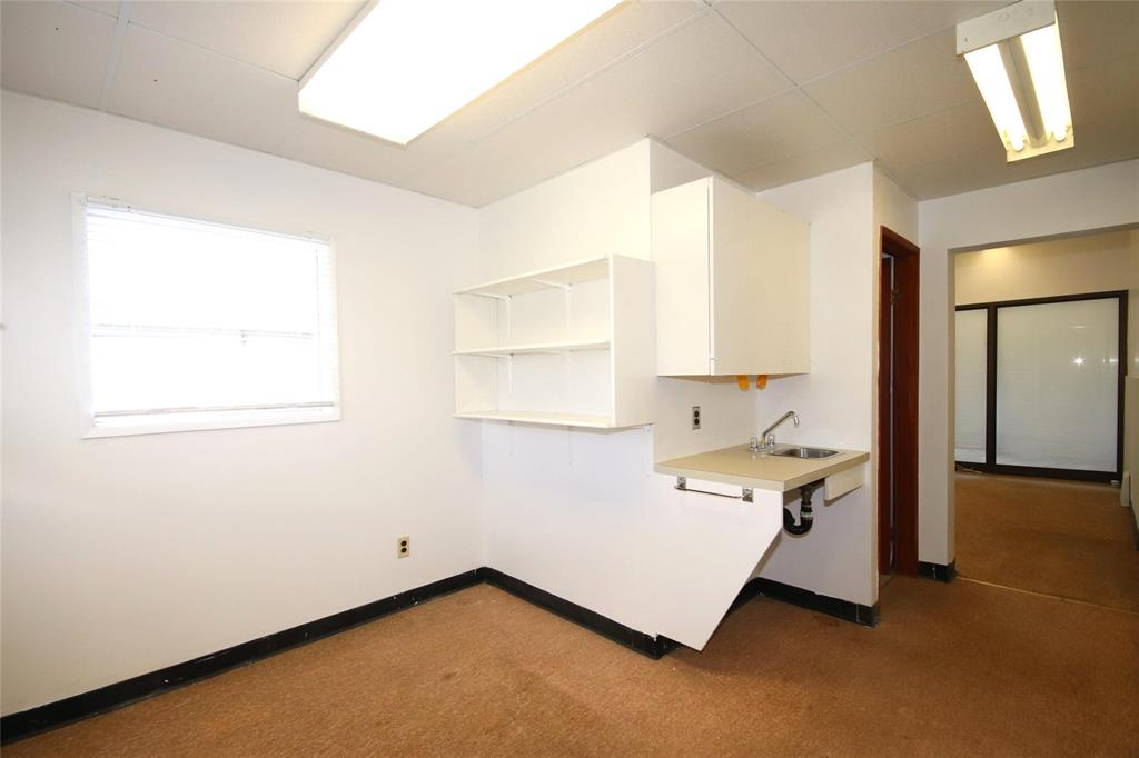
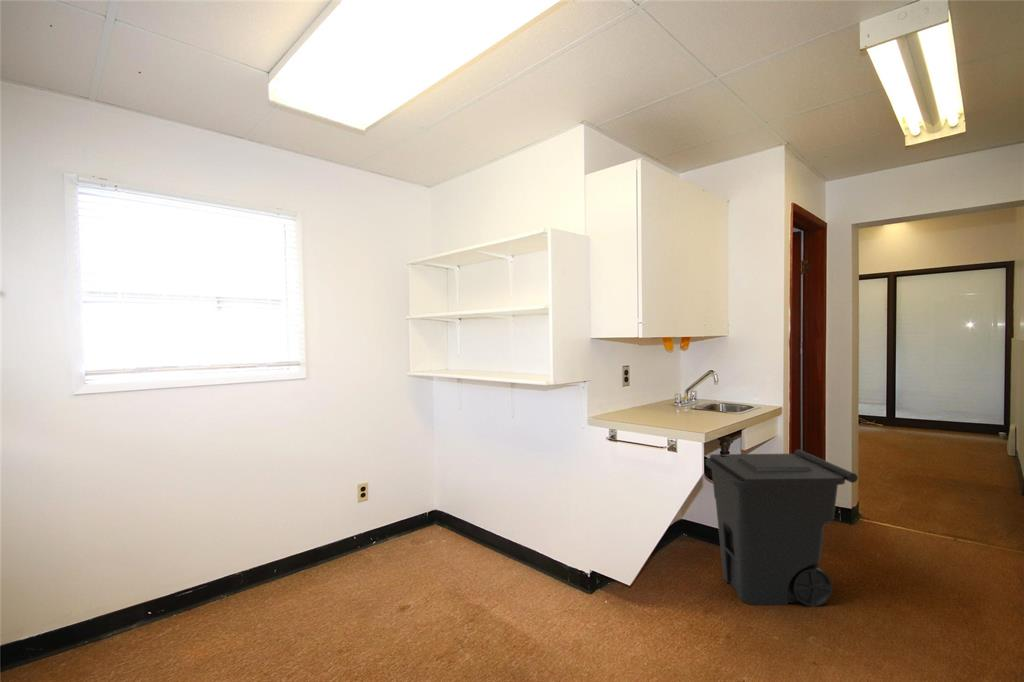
+ trash can [705,448,859,608]
